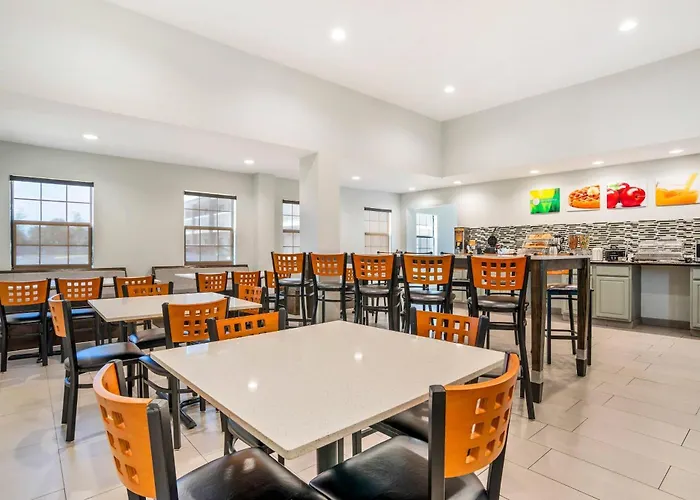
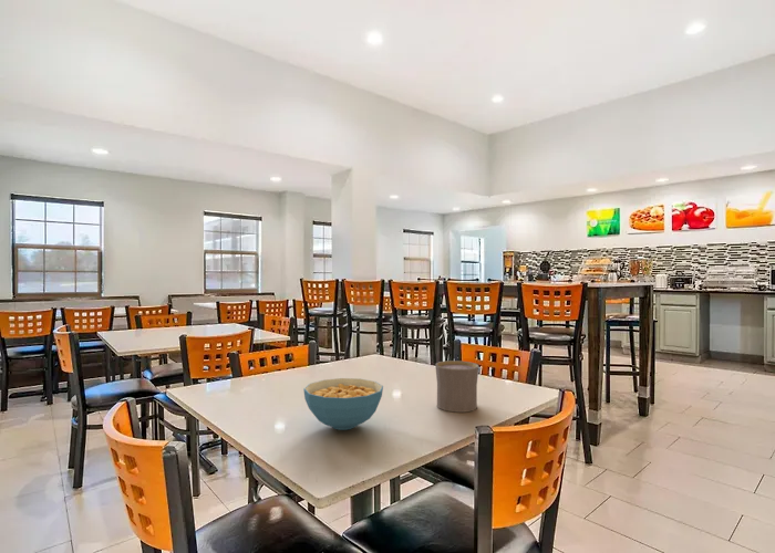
+ cup [434,359,479,414]
+ cereal bowl [302,377,384,431]
